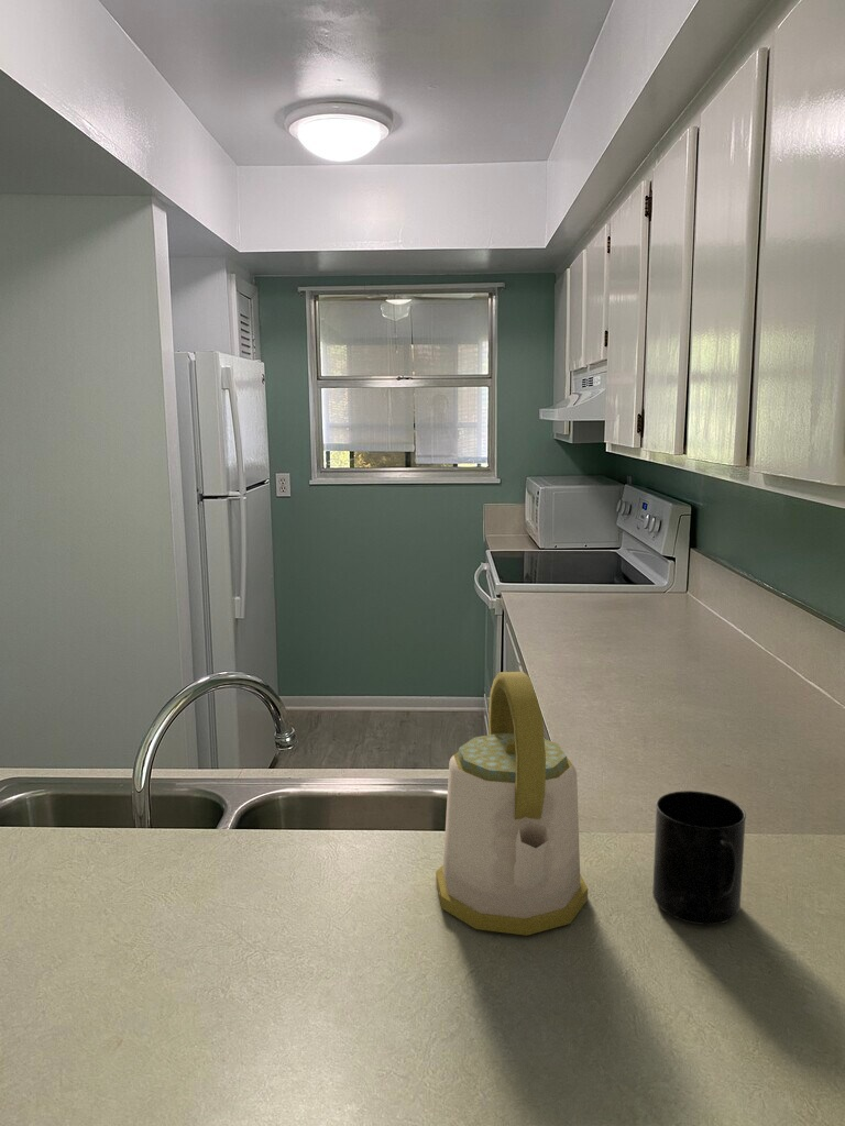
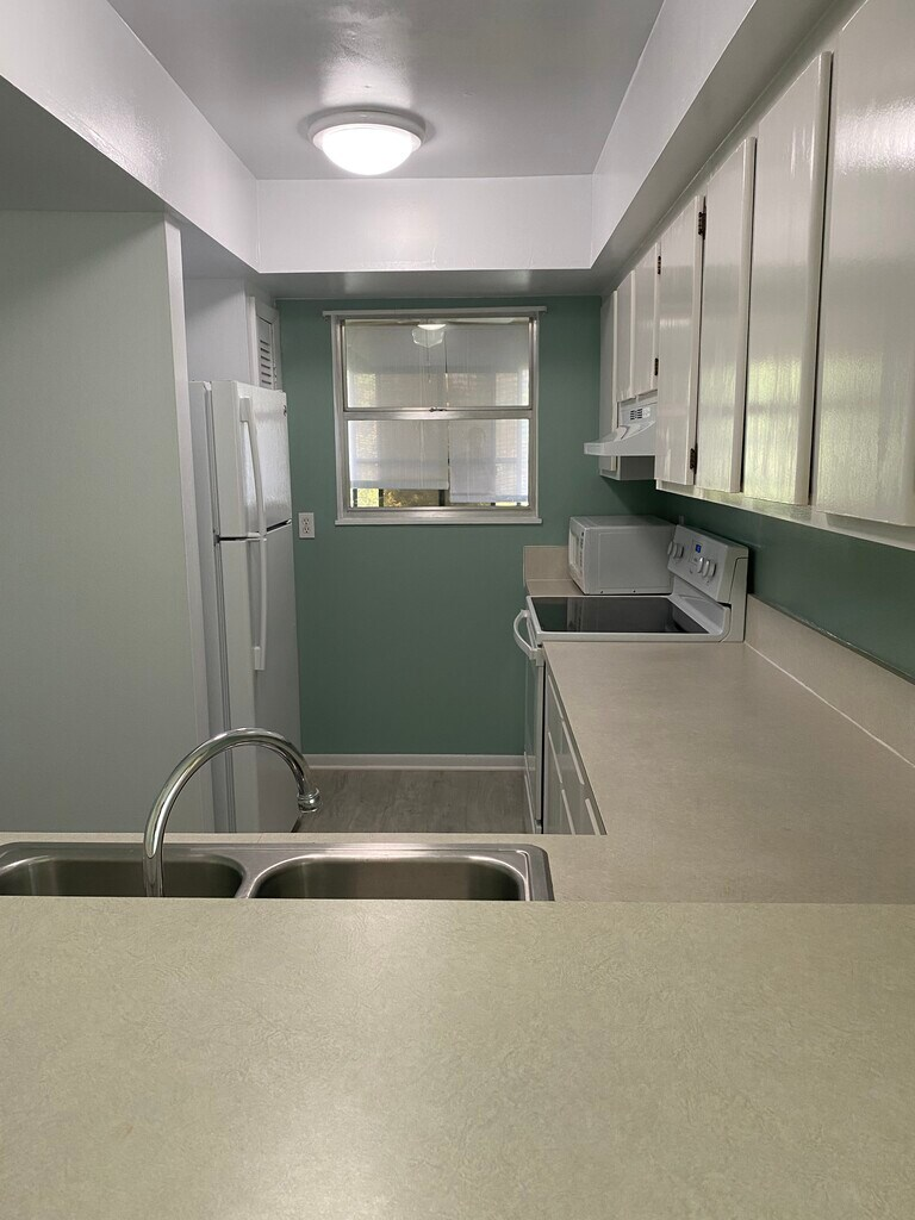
- mug [651,790,747,926]
- kettle [435,671,589,937]
